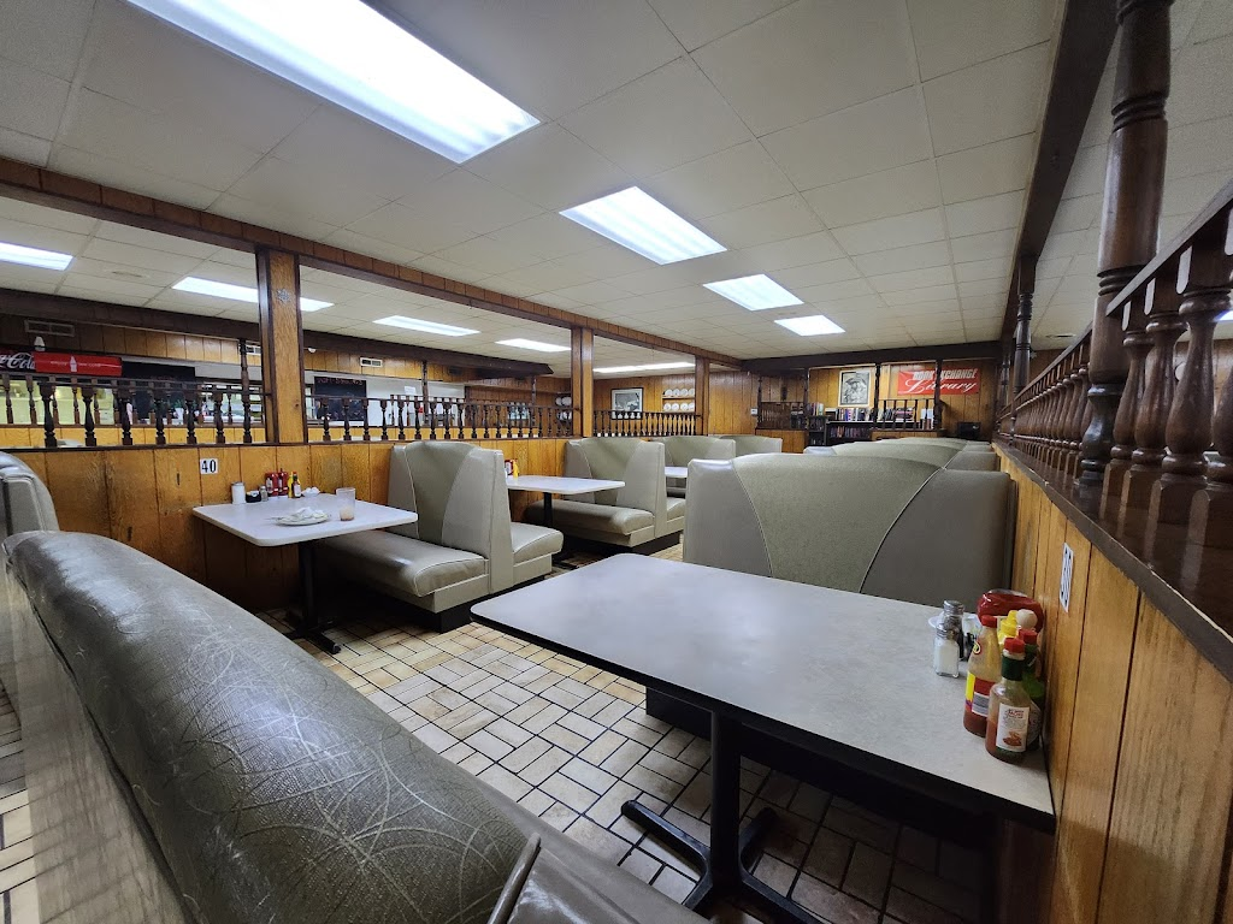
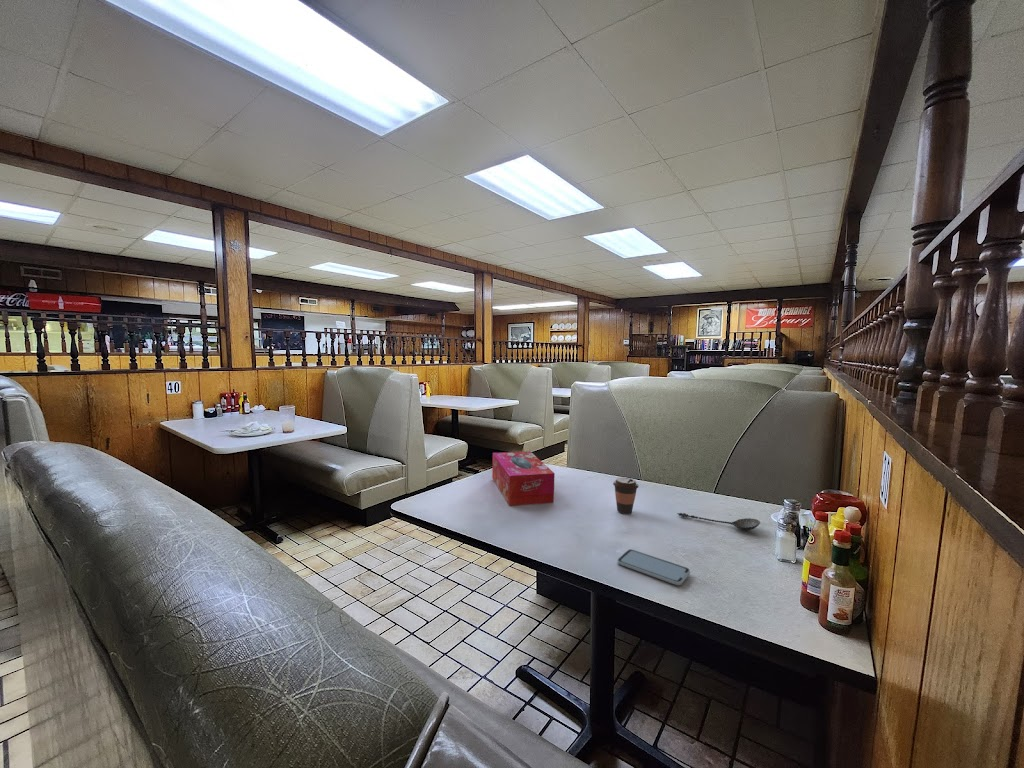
+ tissue box [491,450,556,507]
+ smartphone [616,548,691,586]
+ spoon [676,512,762,531]
+ coffee cup [612,476,640,515]
